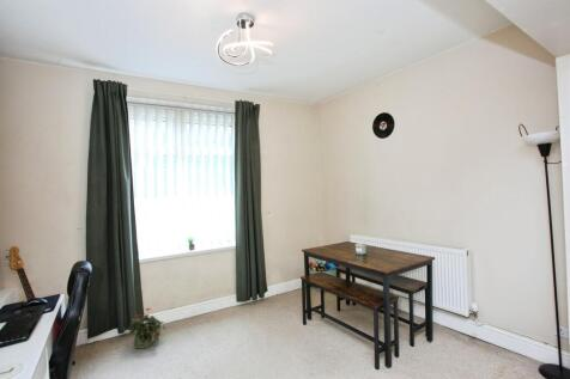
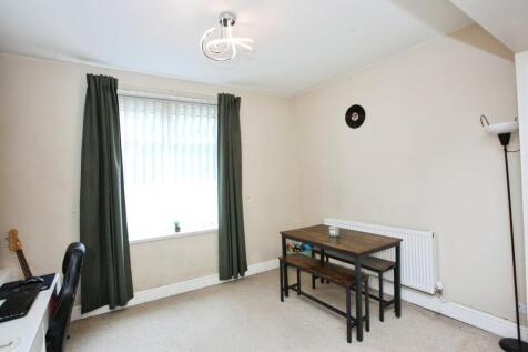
- potted plant [128,307,166,350]
